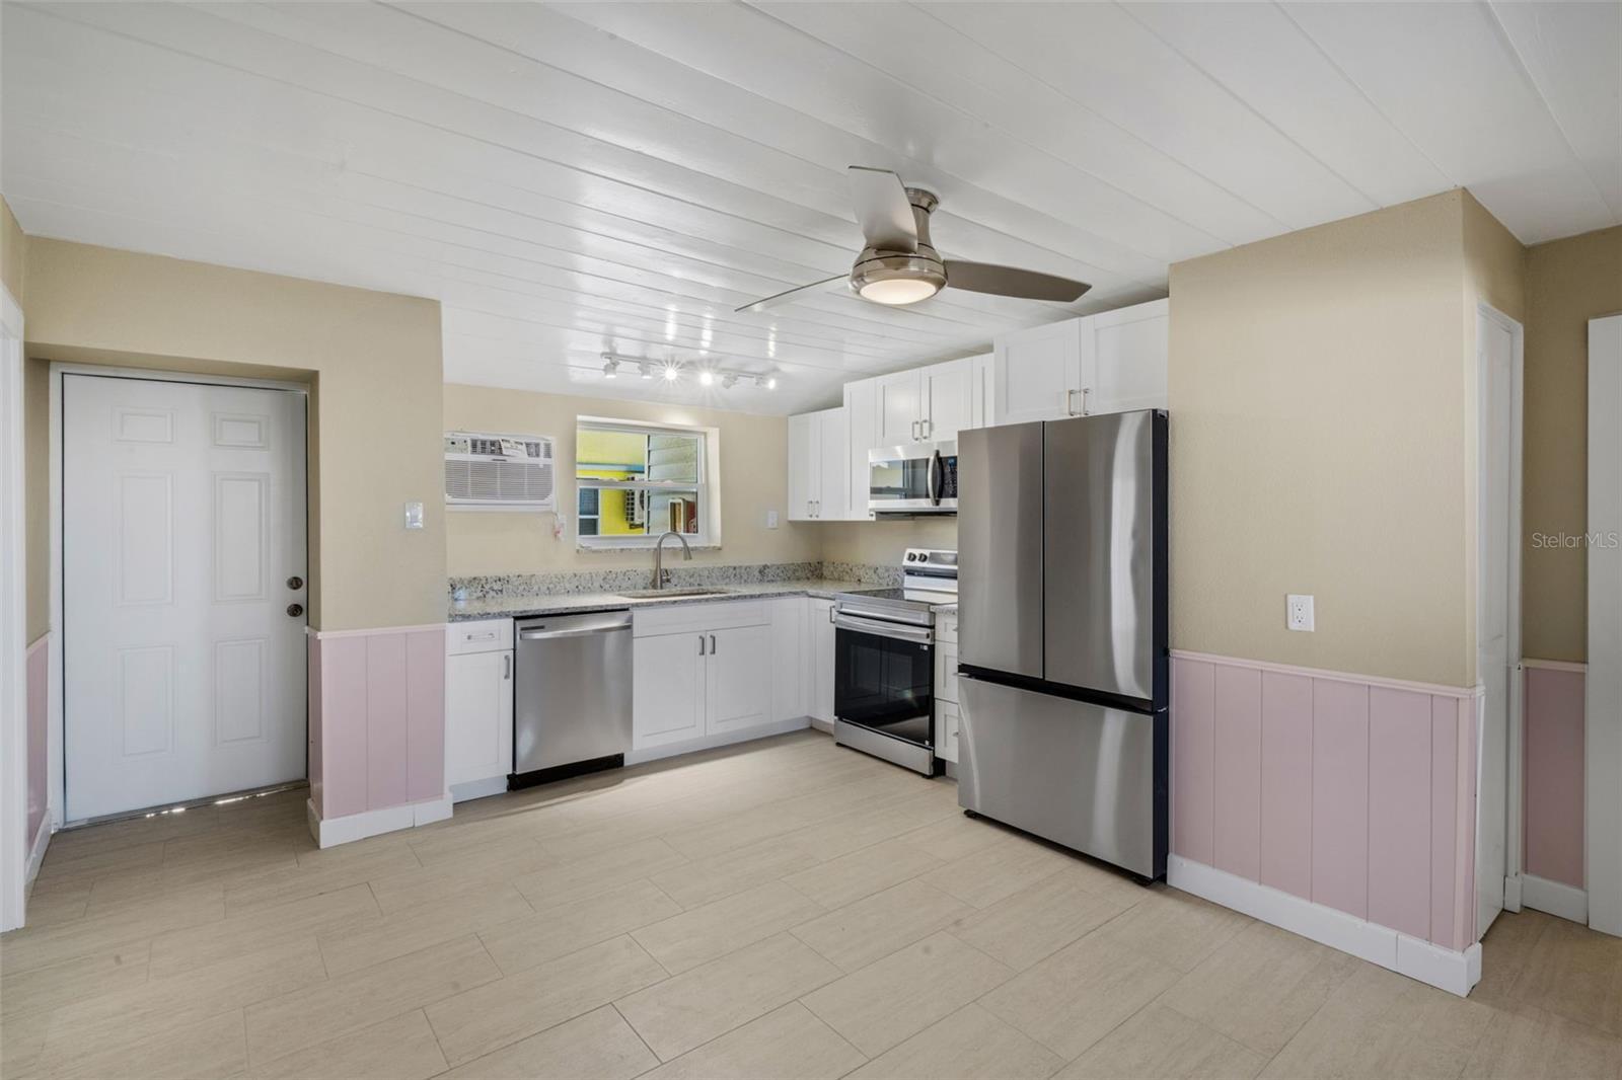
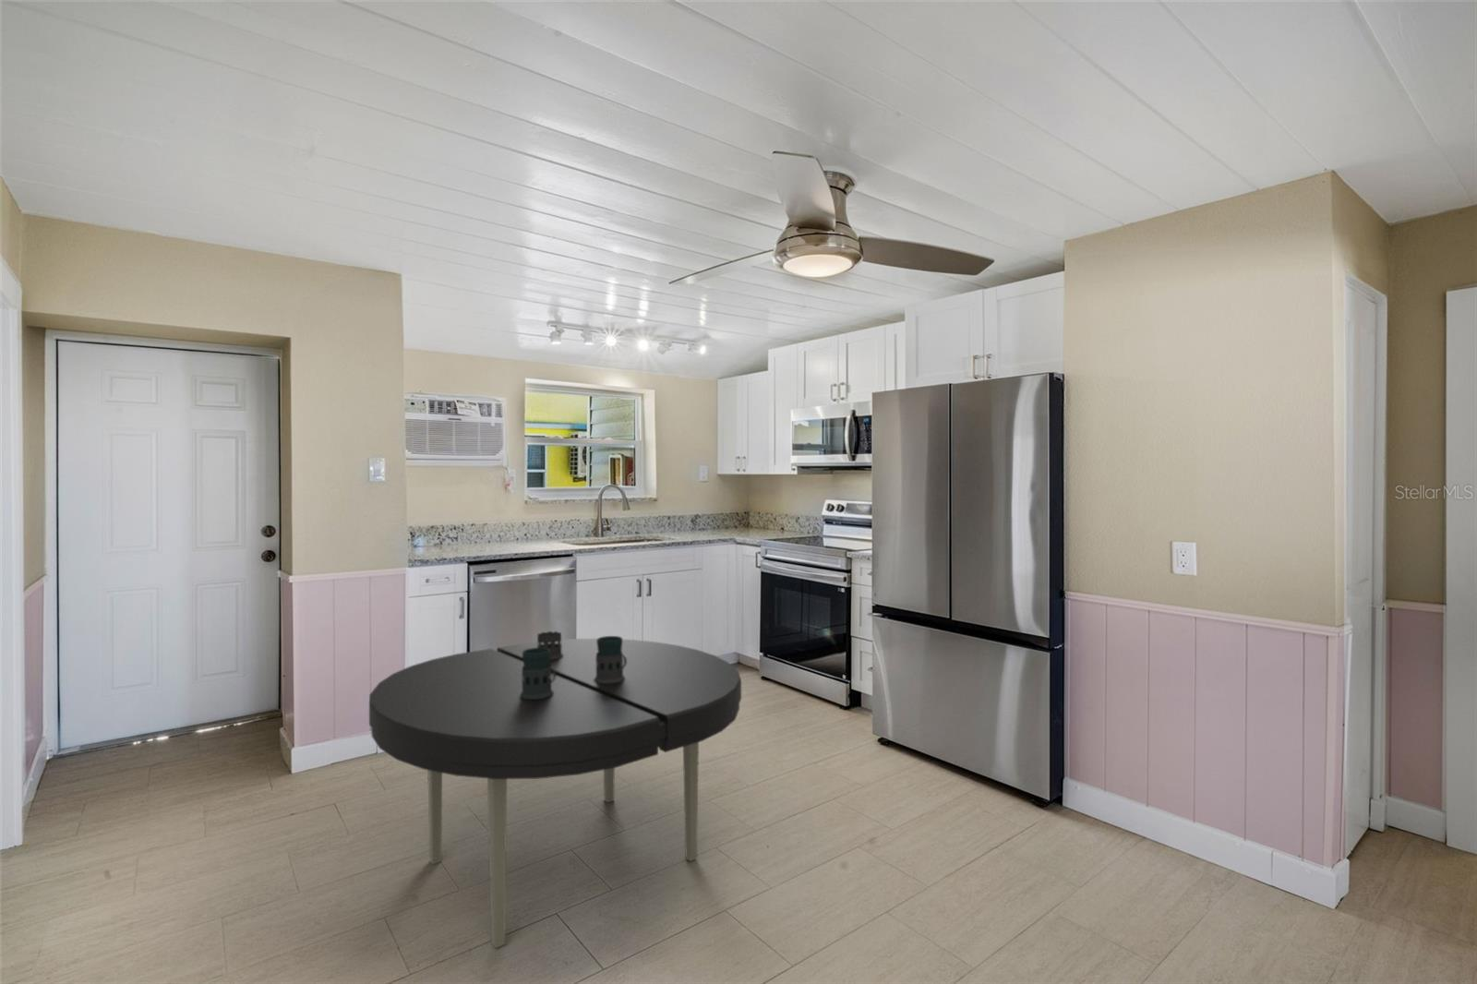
+ dining table [368,630,742,949]
